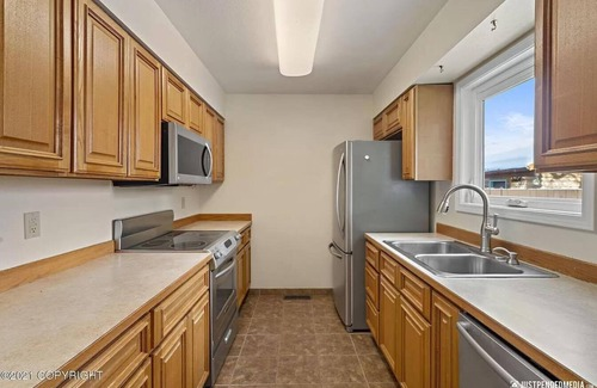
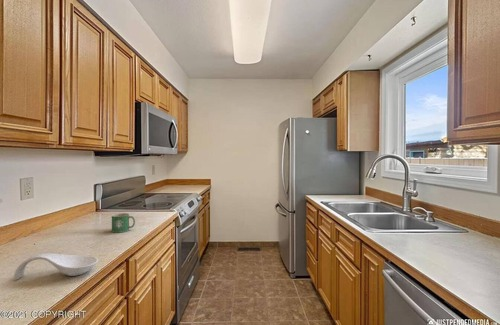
+ mug [110,212,136,233]
+ spoon rest [12,252,99,281]
